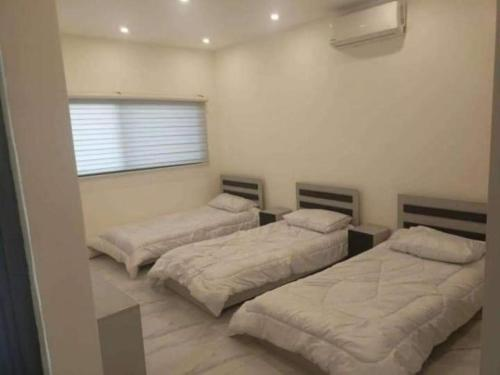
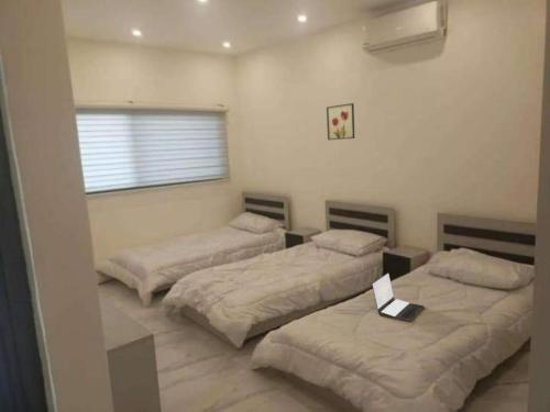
+ laptop [371,272,426,323]
+ wall art [326,102,355,141]
